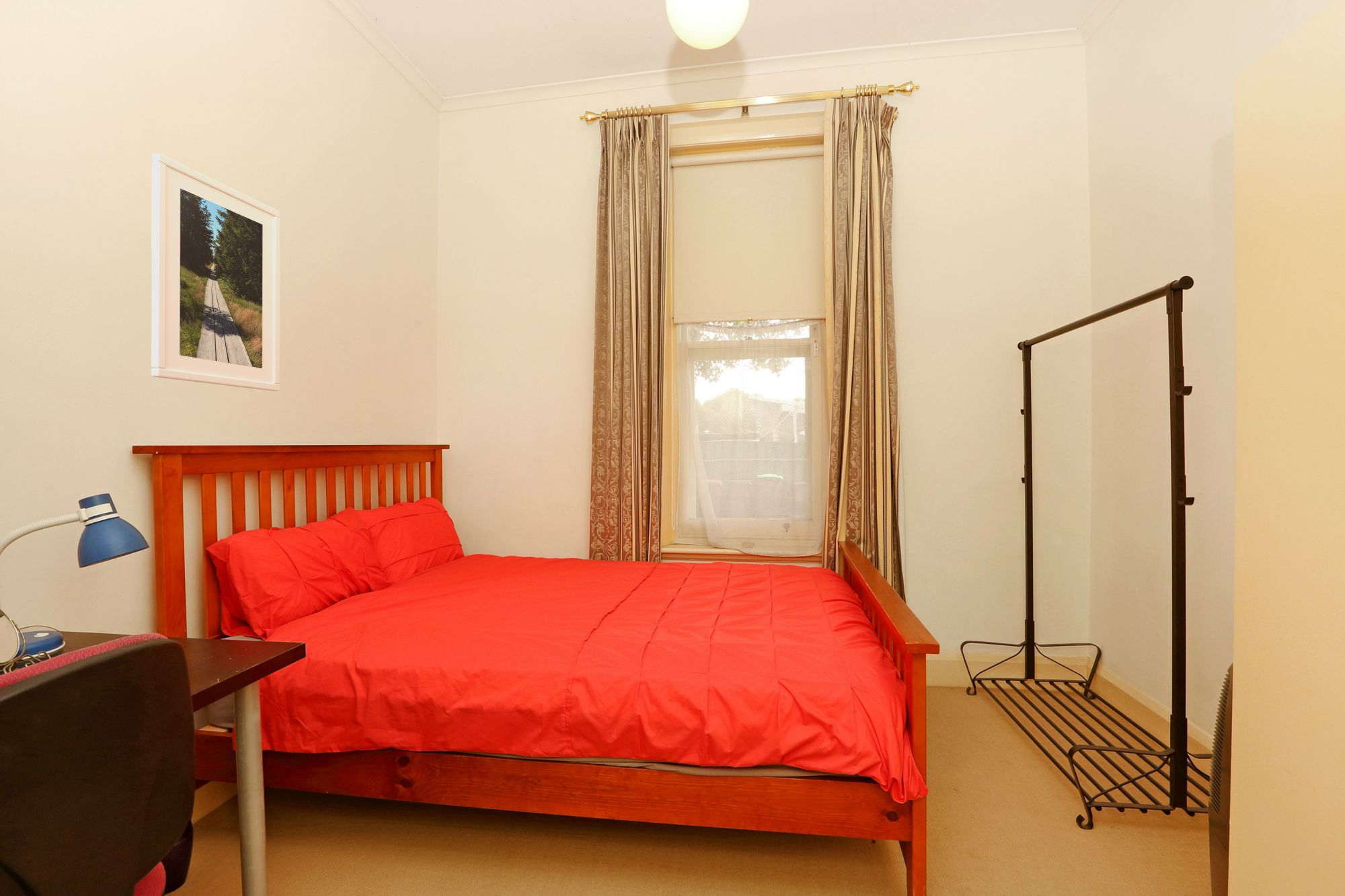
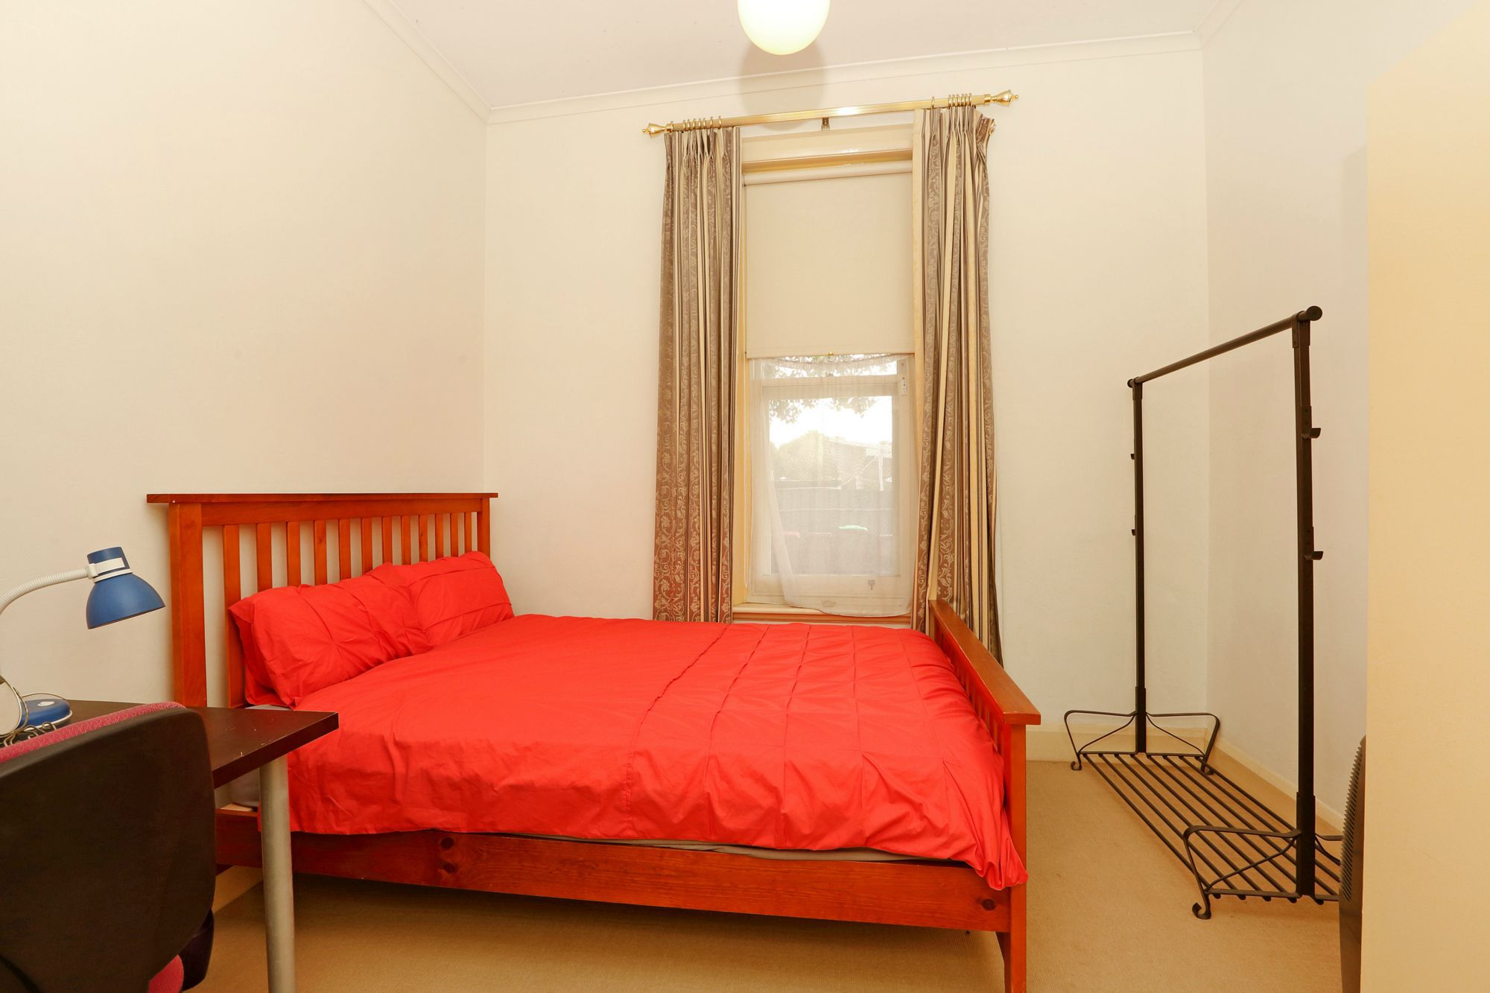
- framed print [151,153,281,392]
